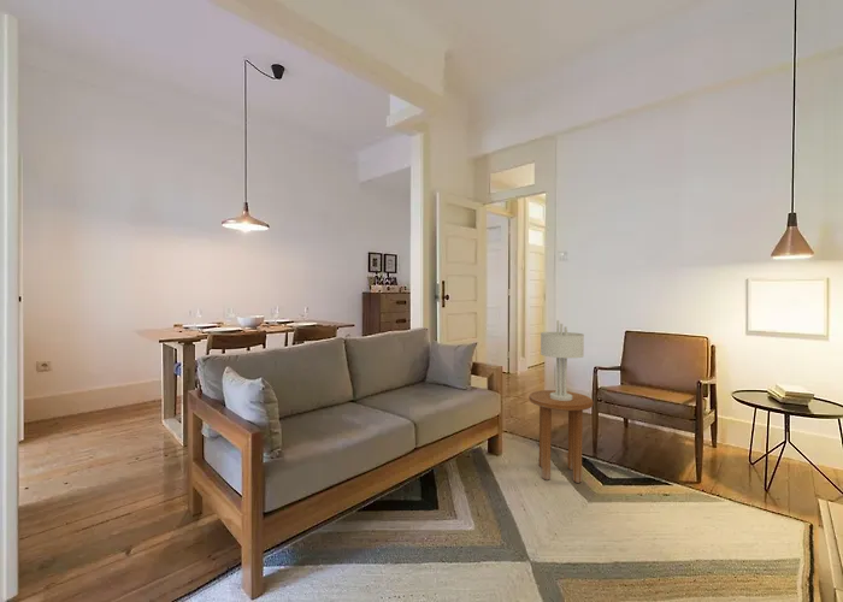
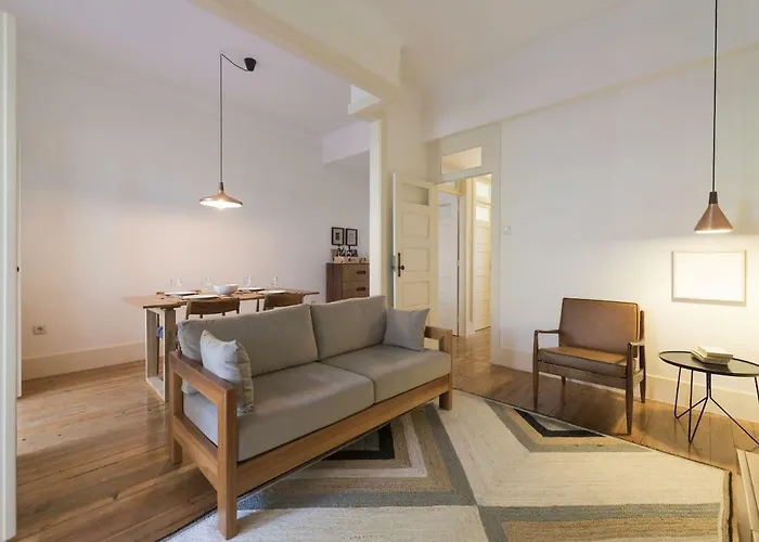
- table lamp [540,319,585,401]
- side table [527,389,595,484]
